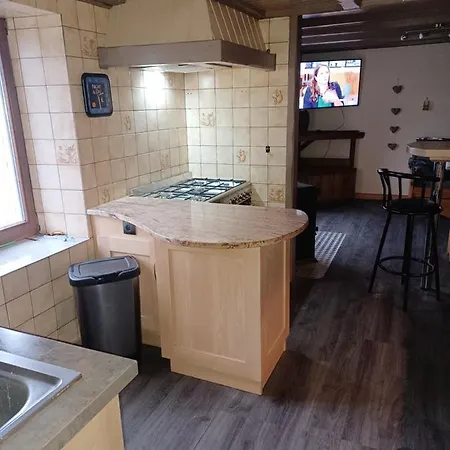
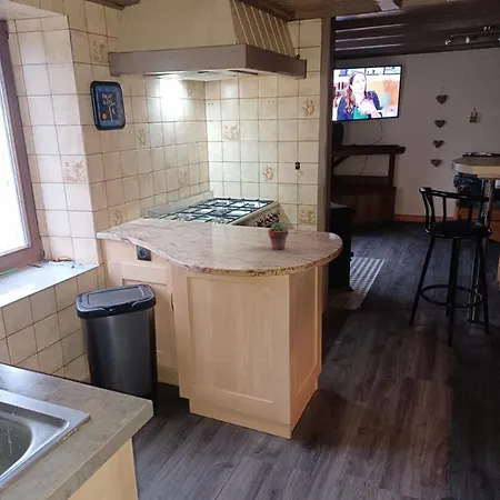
+ potted succulent [267,221,289,251]
